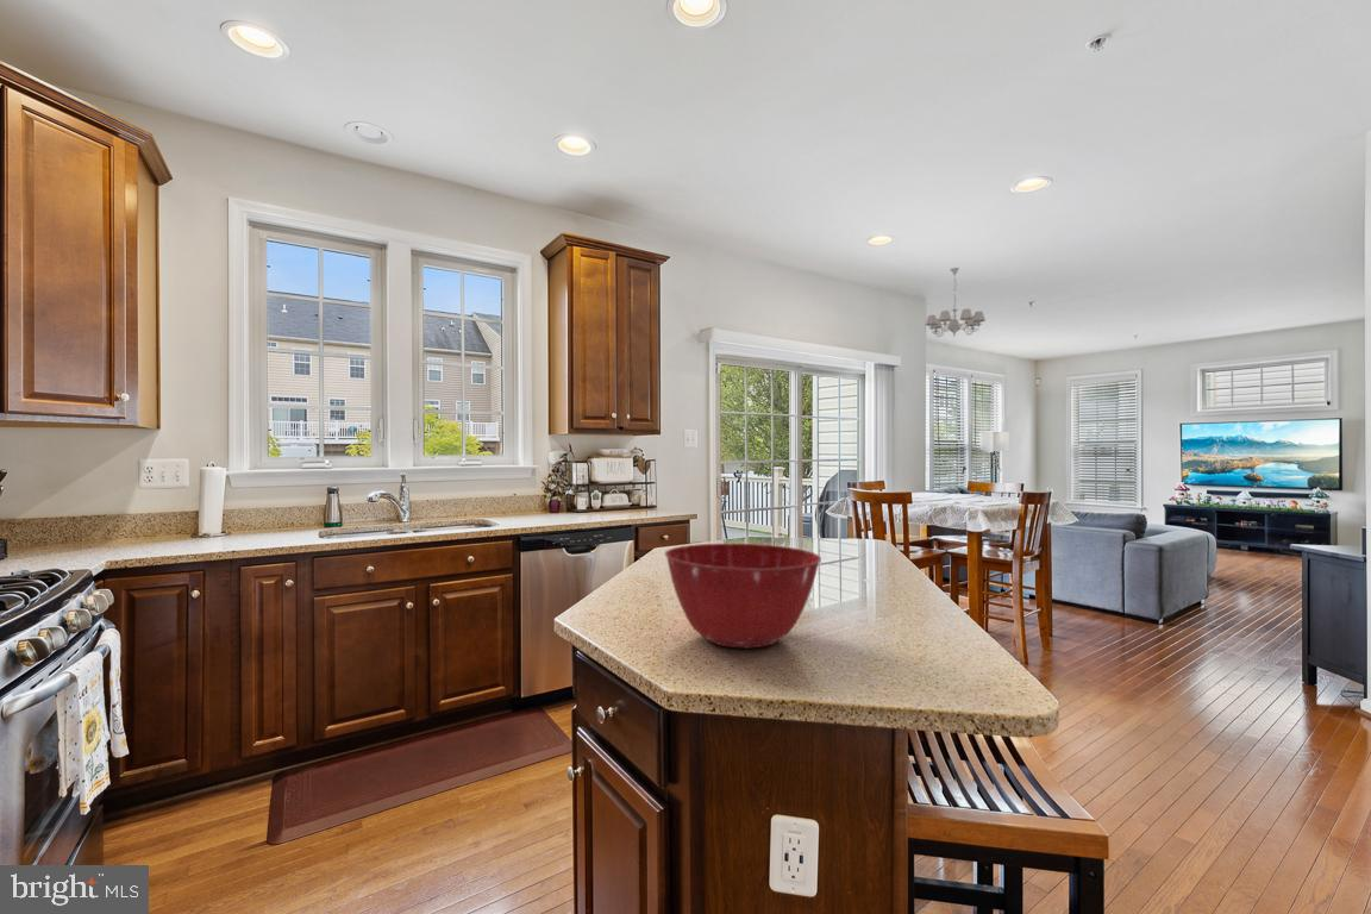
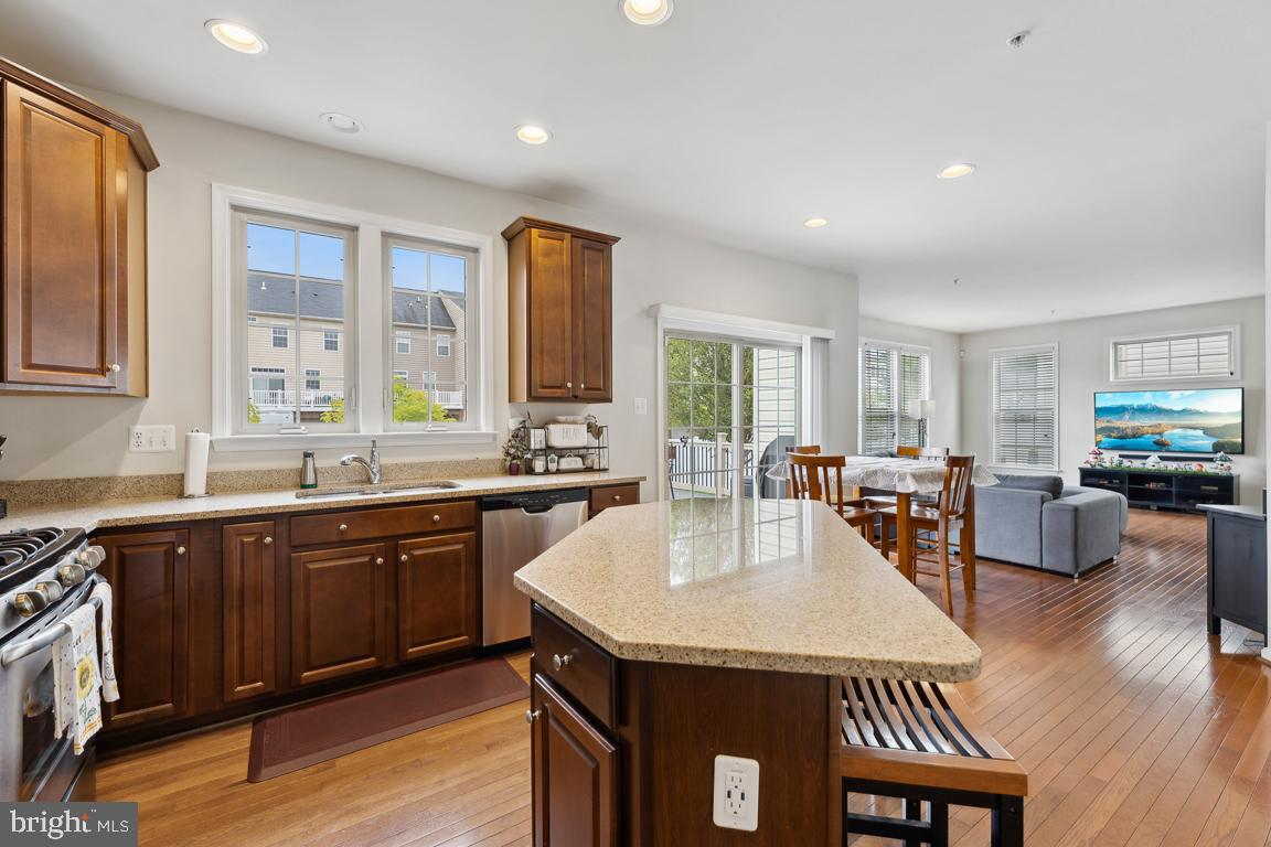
- chandelier [925,267,987,338]
- mixing bowl [664,543,822,649]
